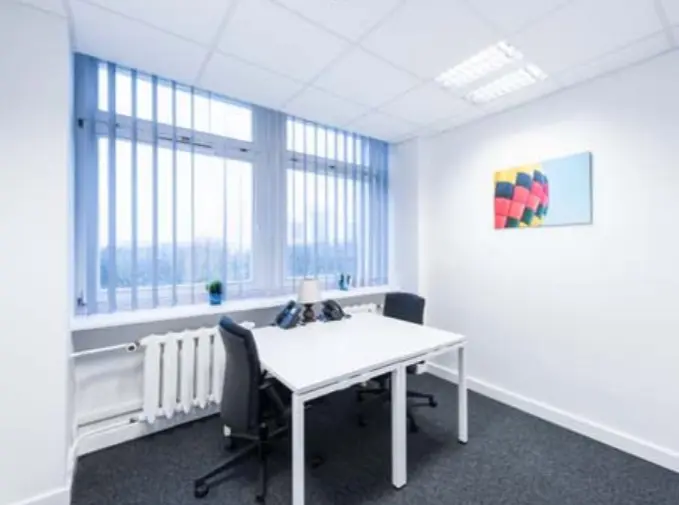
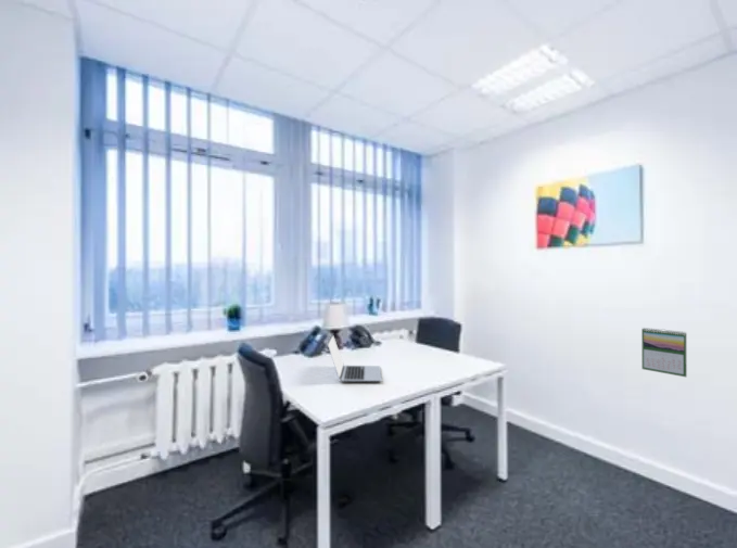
+ calendar [640,327,688,378]
+ laptop [326,332,383,382]
